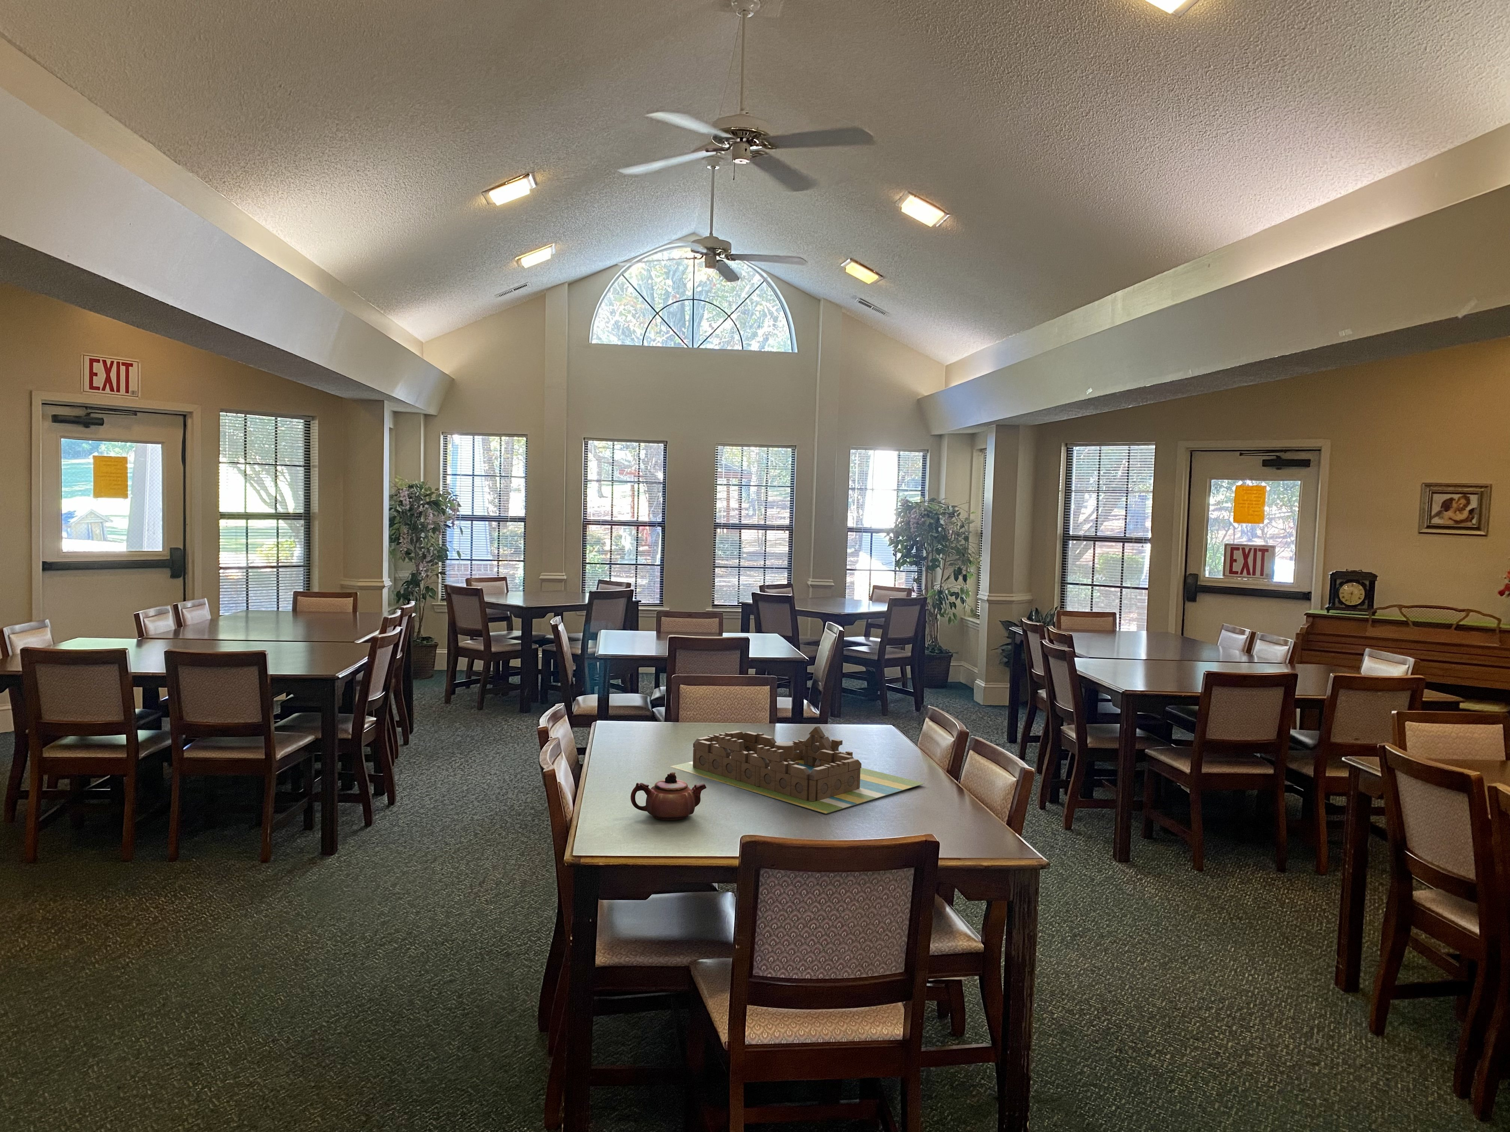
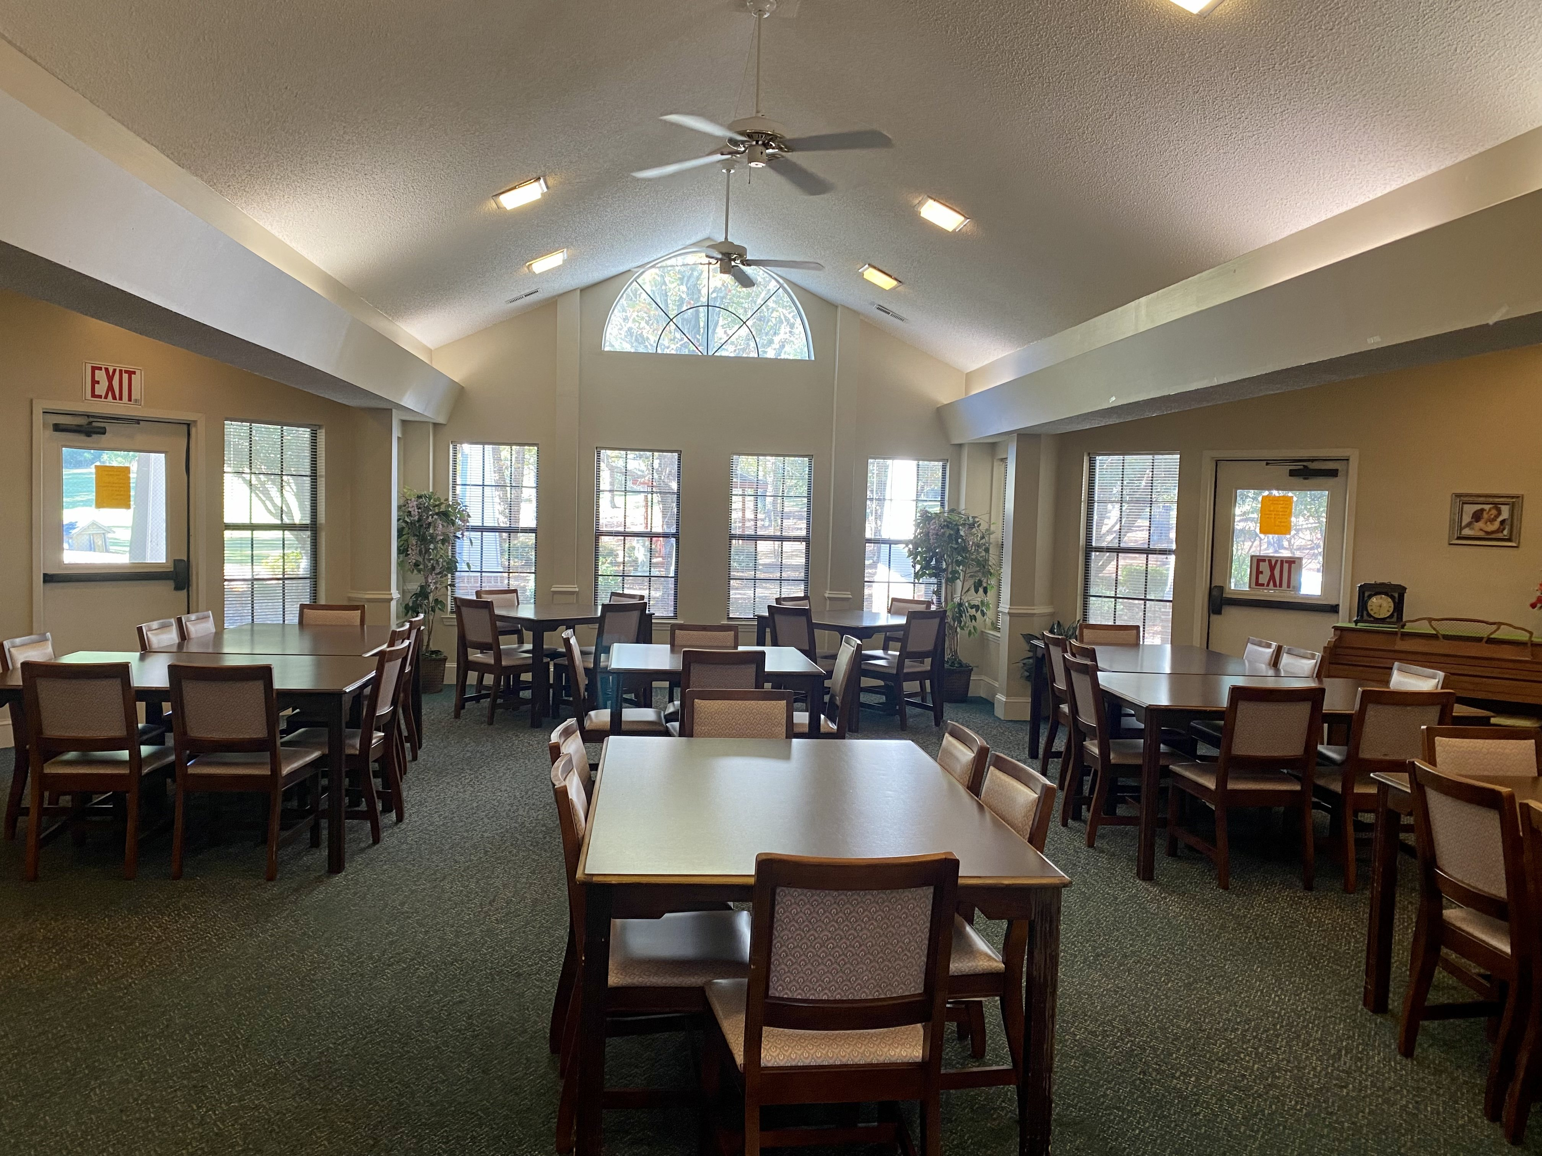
- board game [669,725,925,815]
- teapot [630,772,706,820]
